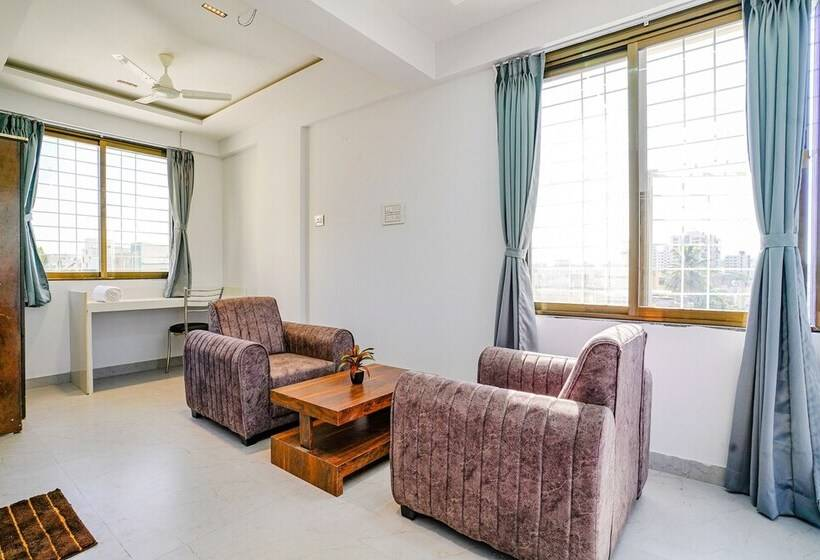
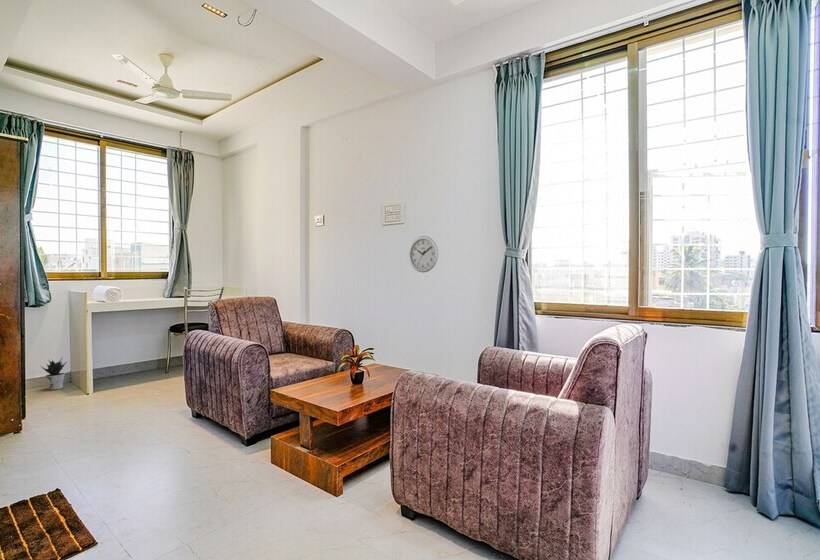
+ wall clock [408,235,439,274]
+ potted plant [41,357,68,391]
